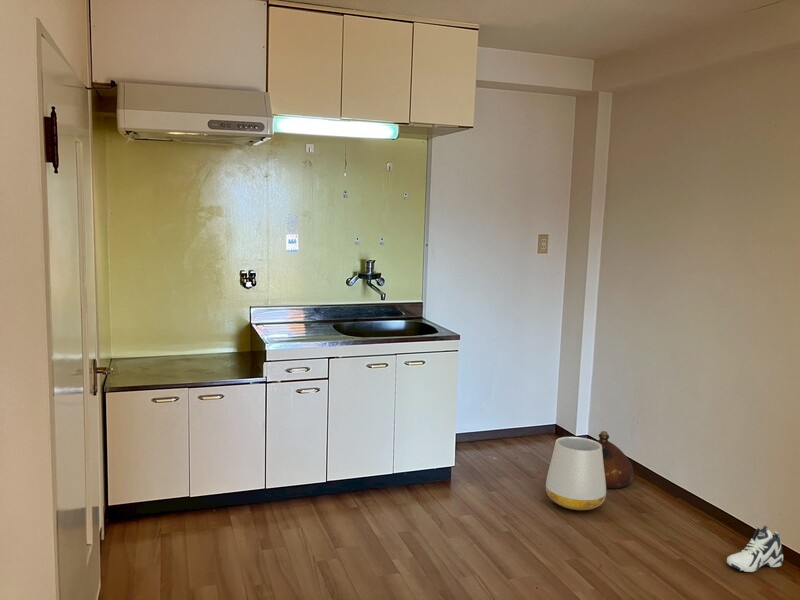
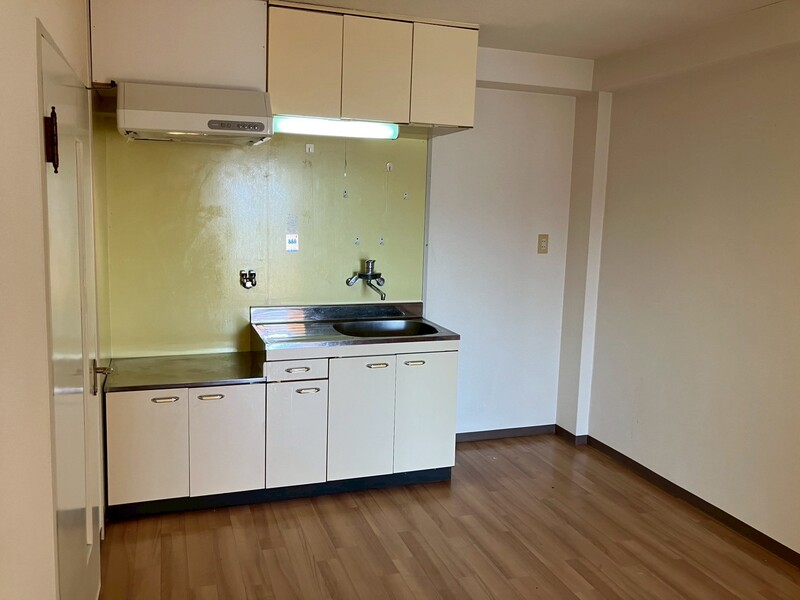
- cup [545,436,607,511]
- sneaker [726,524,784,573]
- ceramic jug [595,430,634,489]
